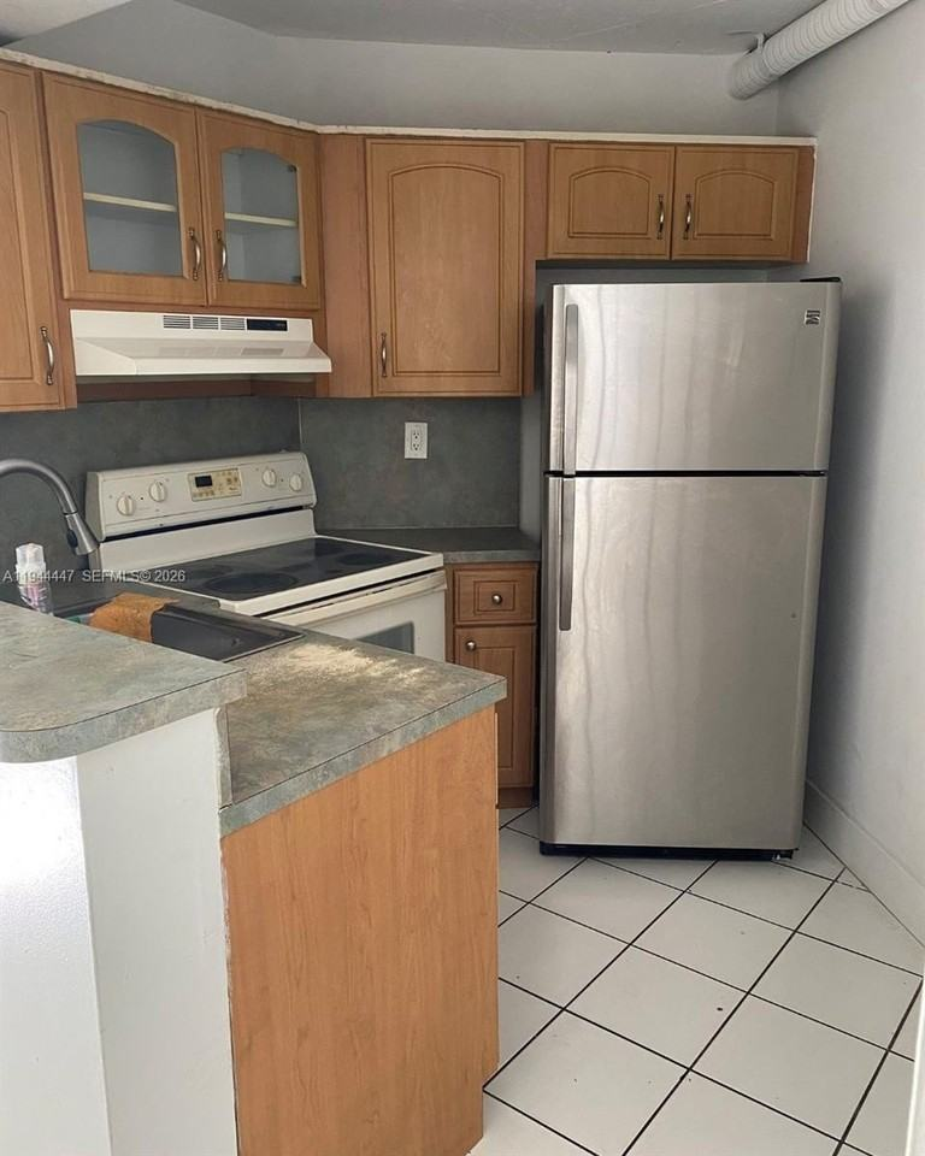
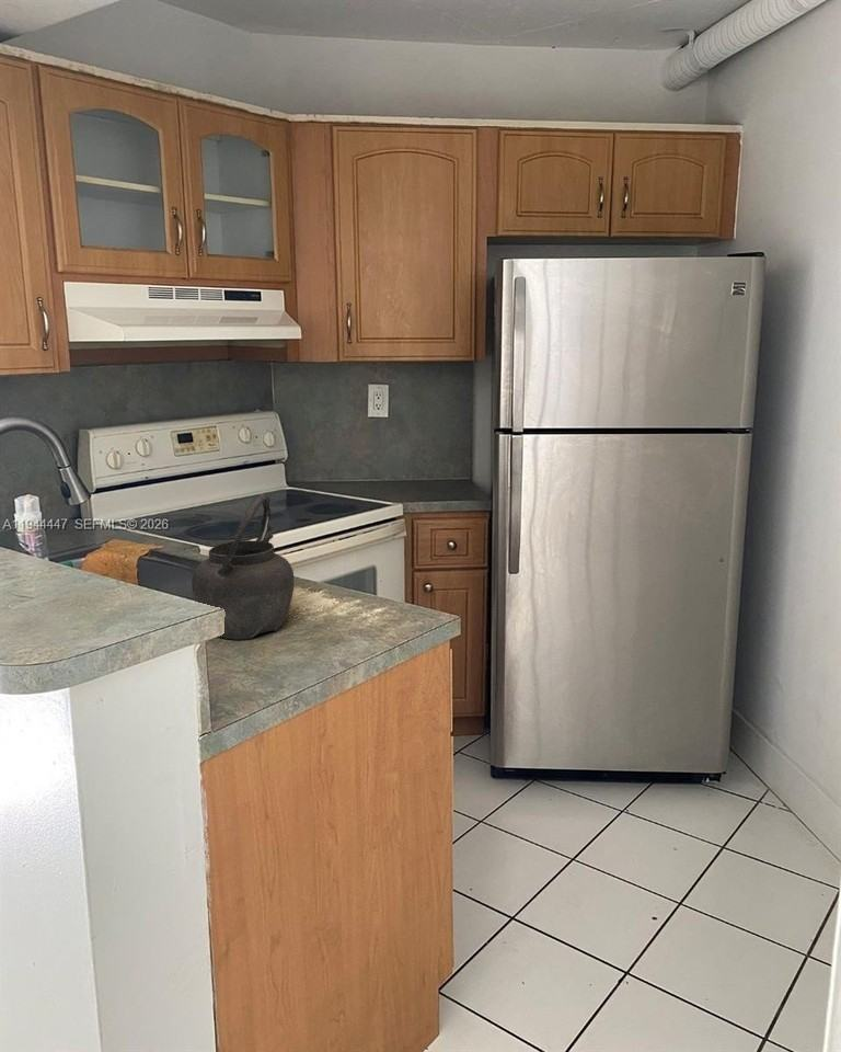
+ kettle [191,493,296,640]
